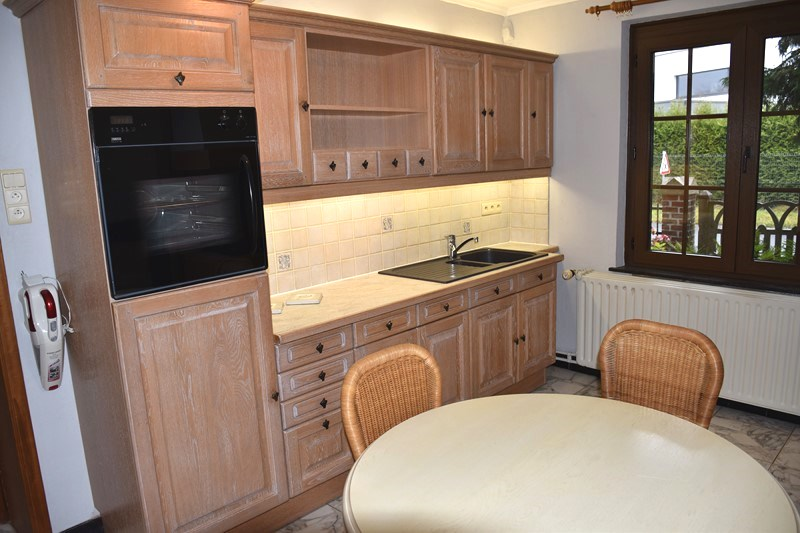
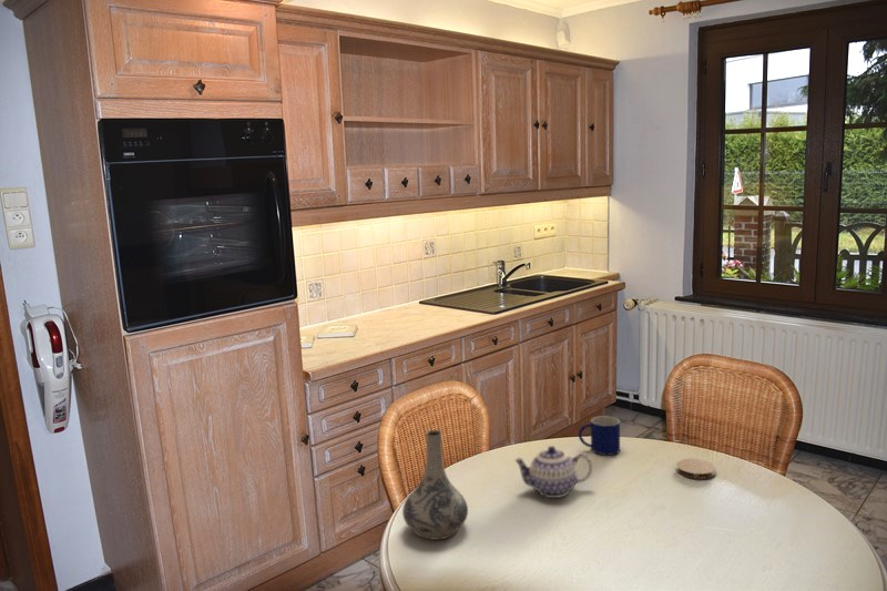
+ mug [578,415,621,456]
+ coaster [675,458,716,480]
+ decorative vase [401,429,469,541]
+ teapot [513,445,593,499]
